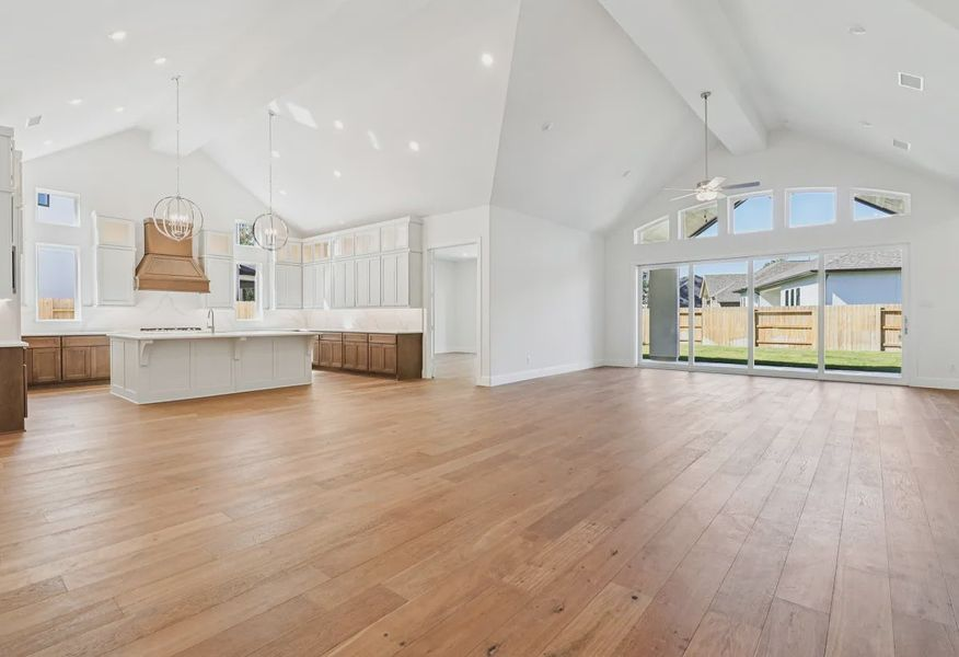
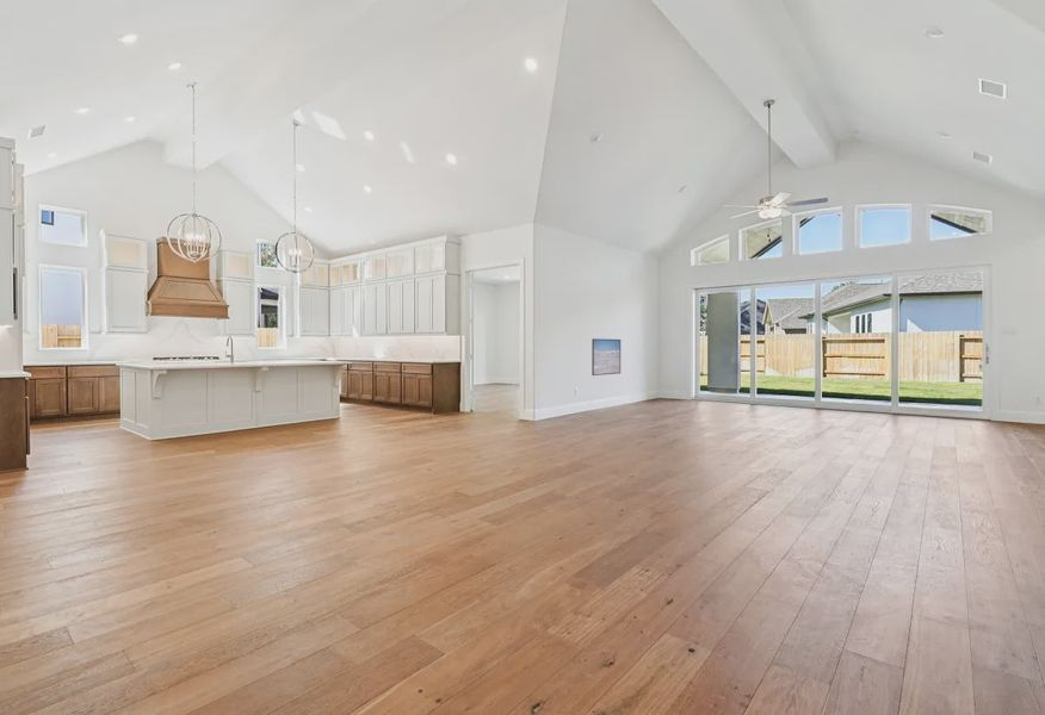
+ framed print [590,337,622,377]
